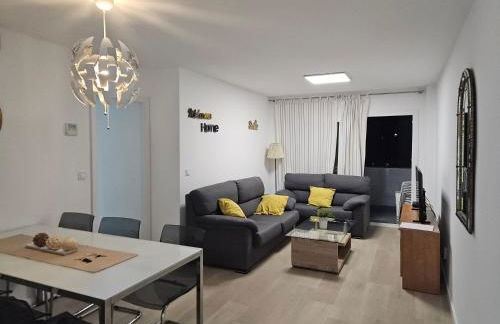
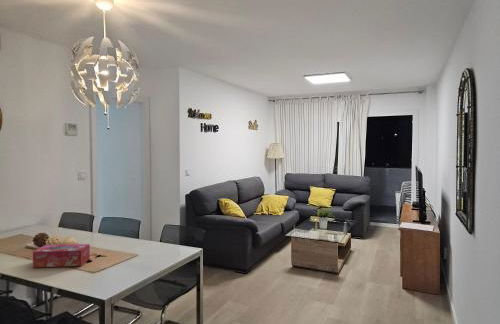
+ tissue box [32,243,91,268]
